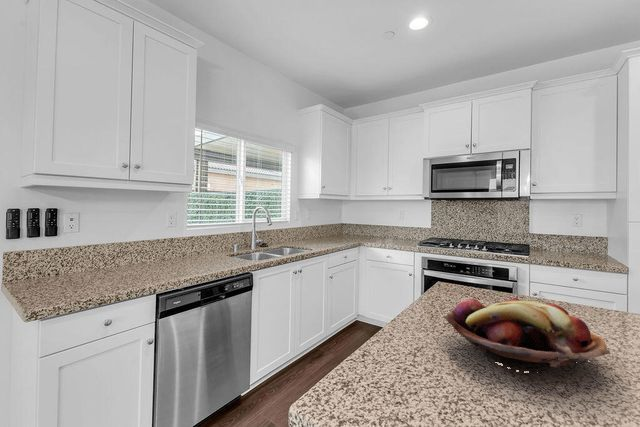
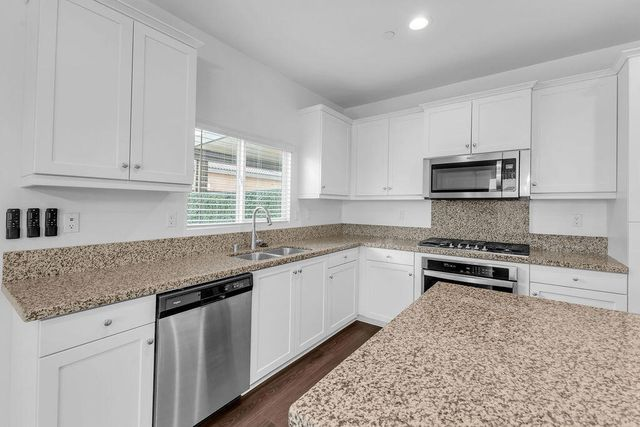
- fruit basket [443,298,611,373]
